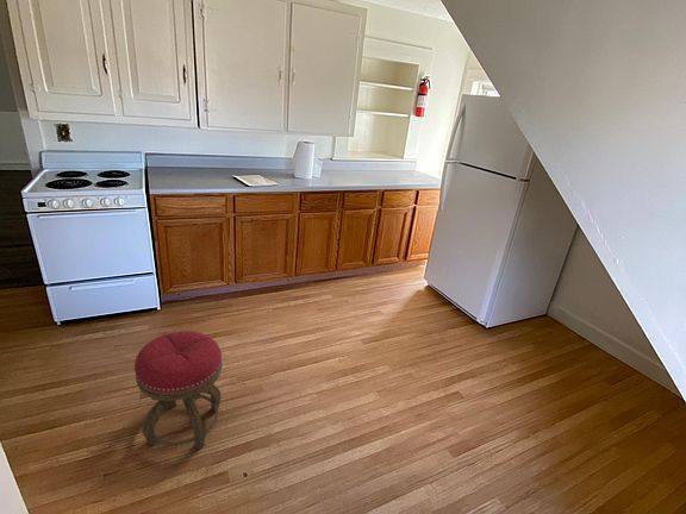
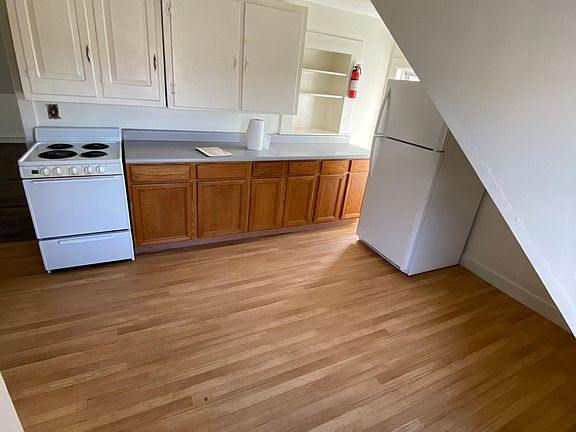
- stool [133,330,223,450]
